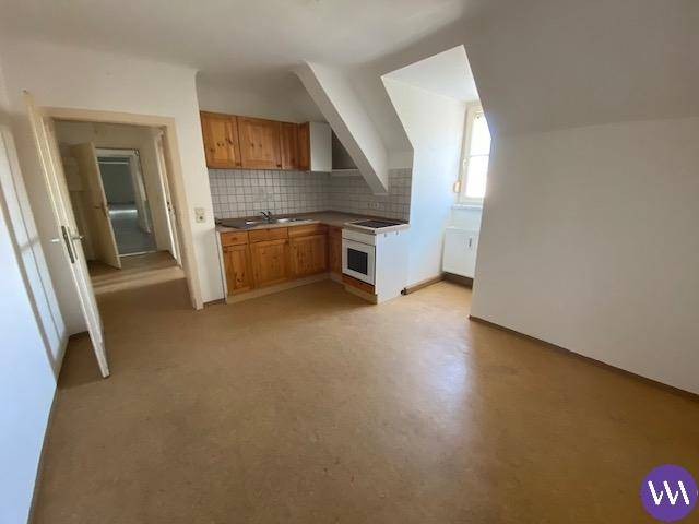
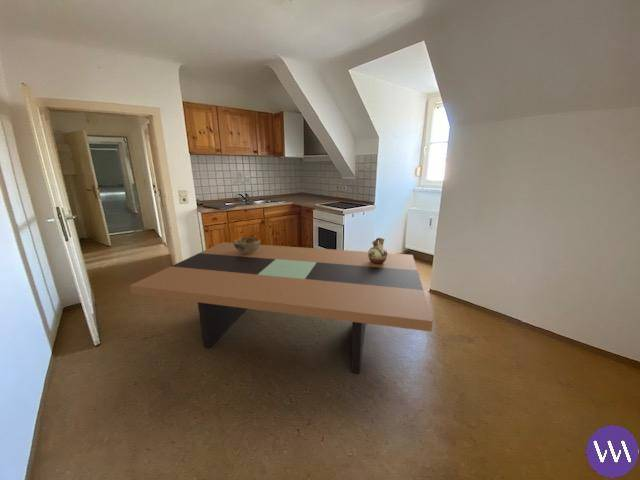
+ dining table [129,241,434,374]
+ decorative bowl [233,236,261,254]
+ ceramic pitcher [367,237,388,264]
